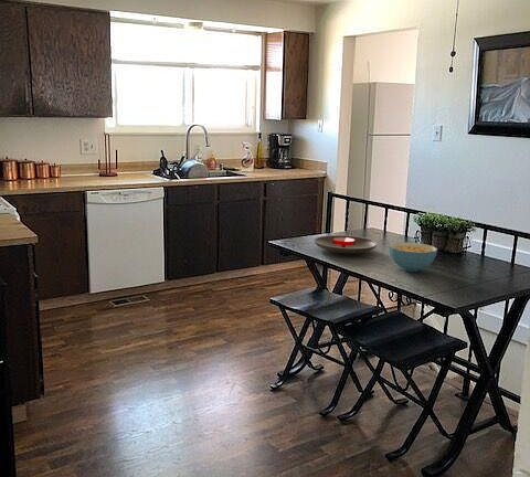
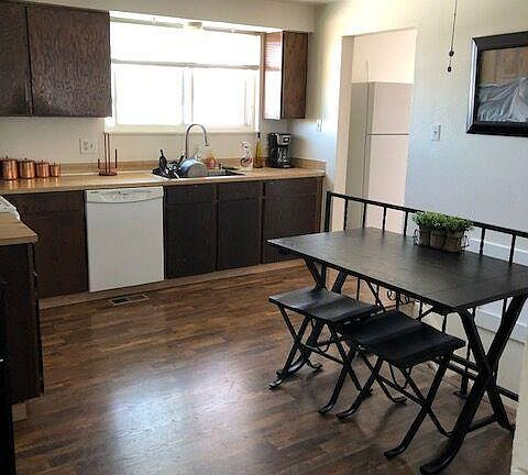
- cereal bowl [388,242,438,273]
- plate [312,234,379,254]
